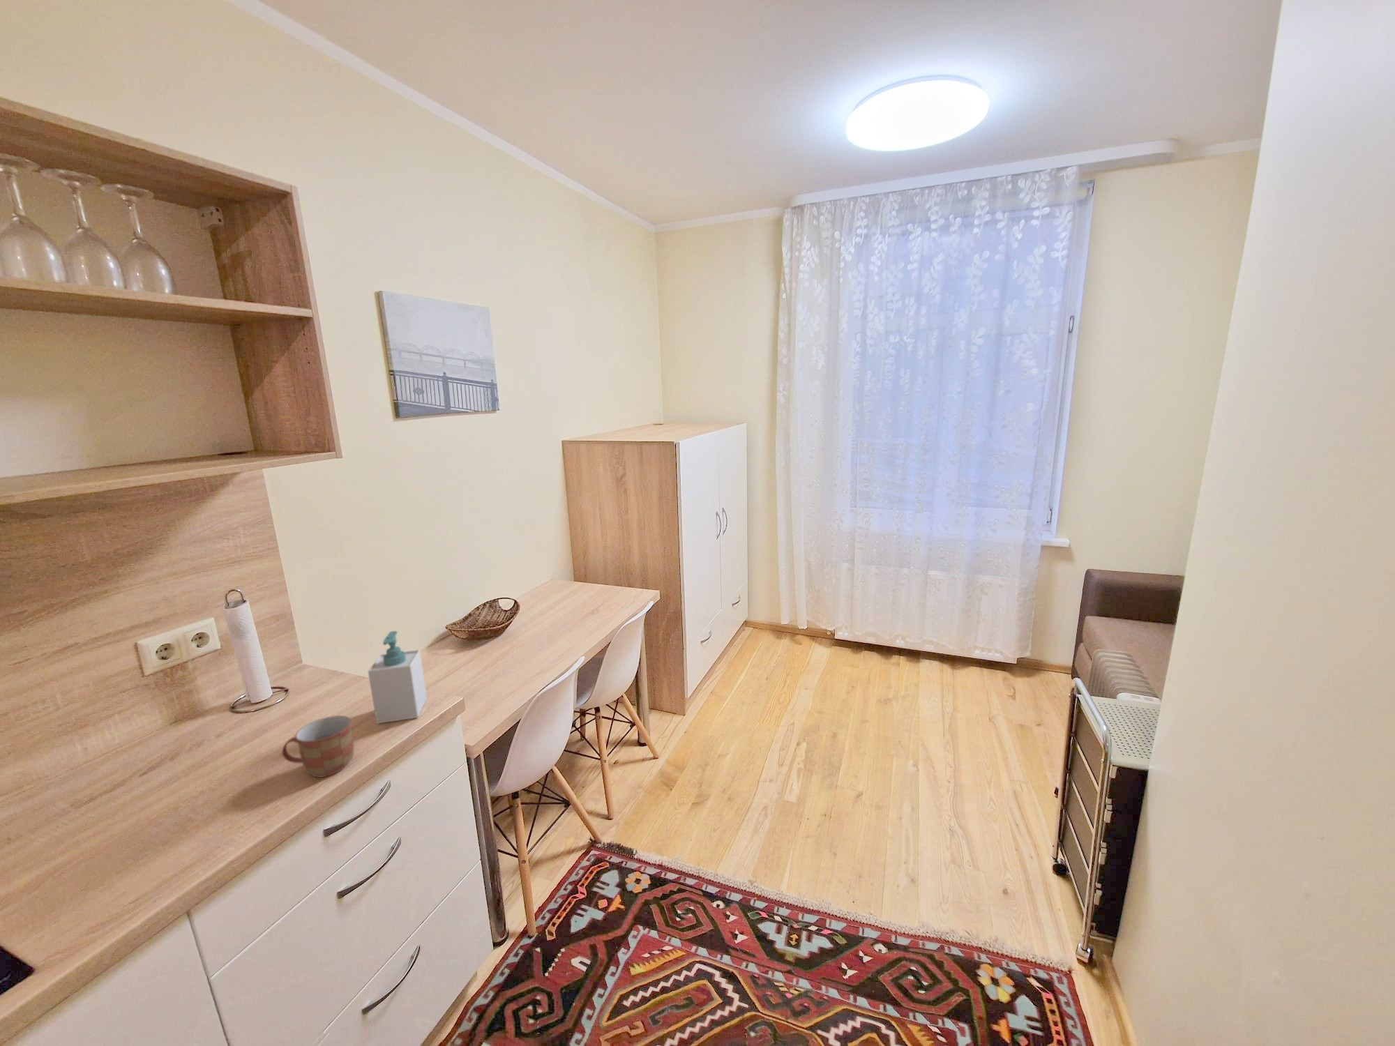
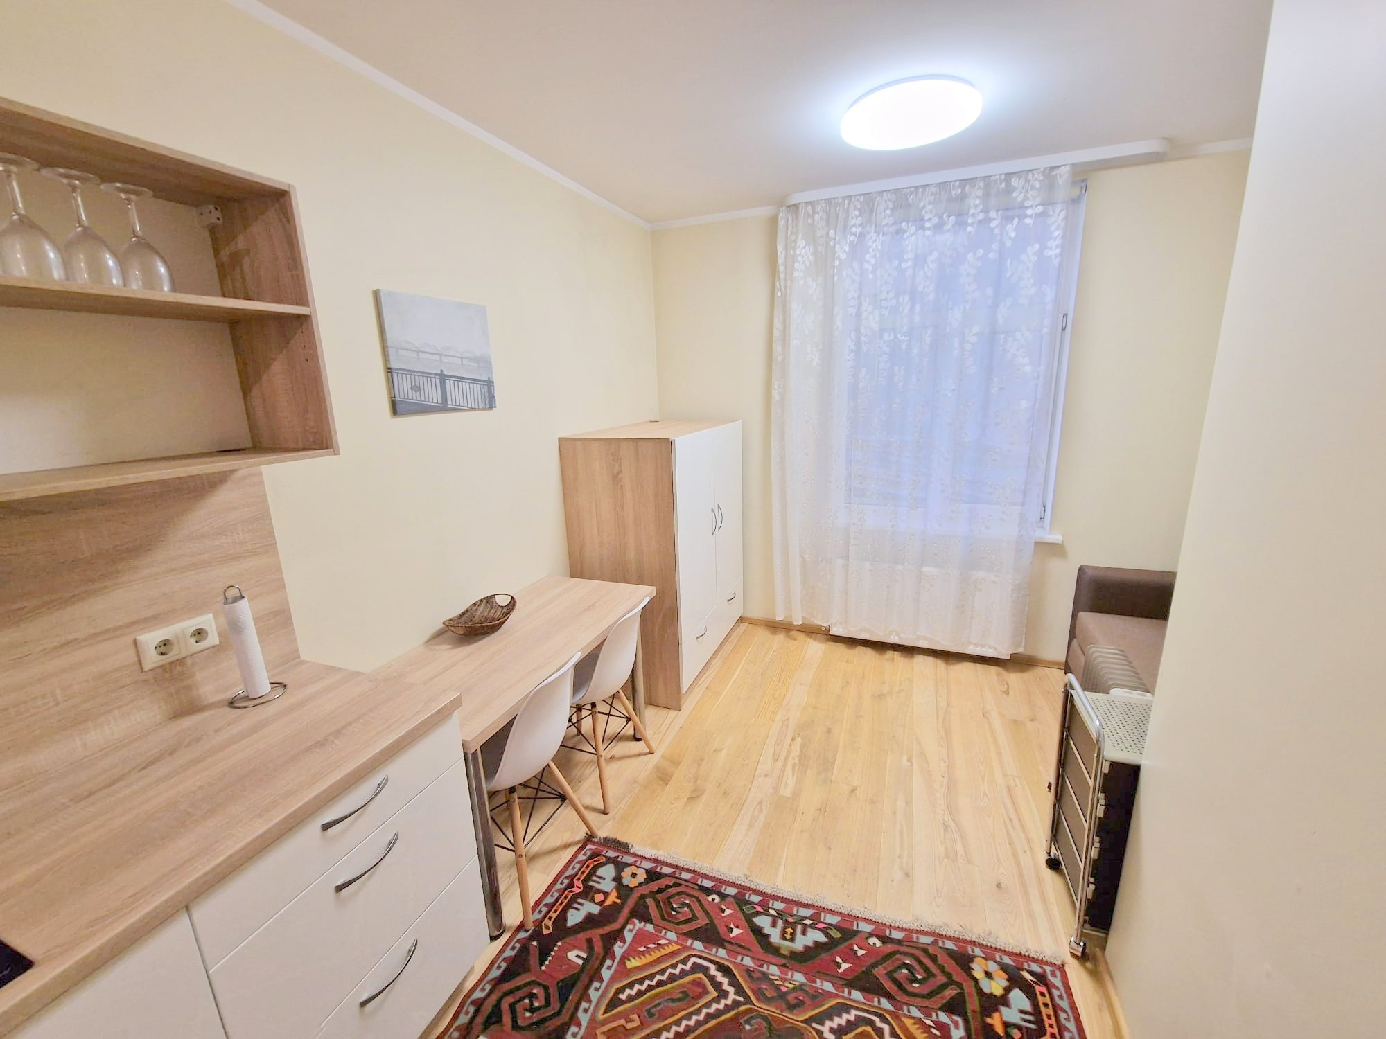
- soap bottle [368,631,427,724]
- mug [281,715,355,778]
